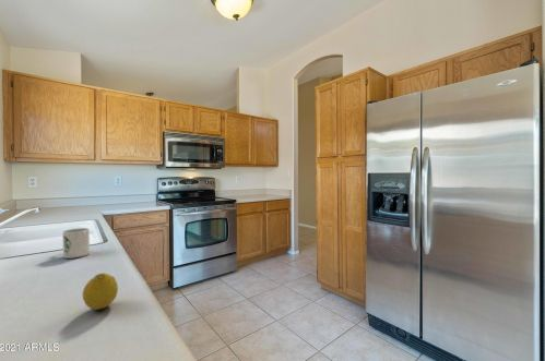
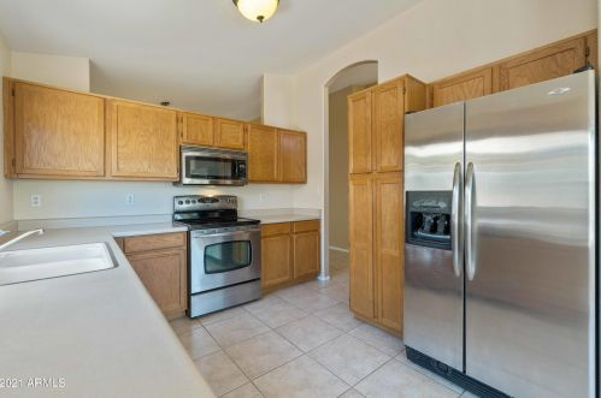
- mug [62,227,91,260]
- fruit [82,272,119,311]
